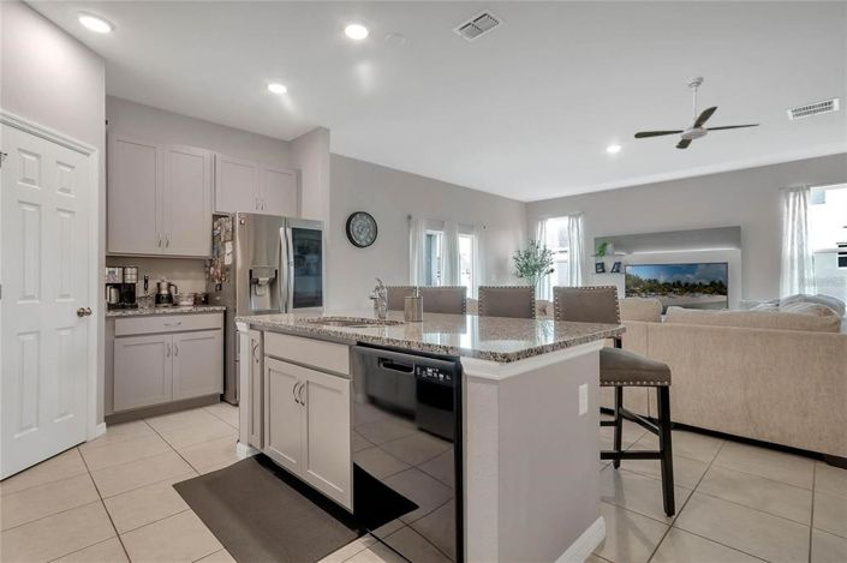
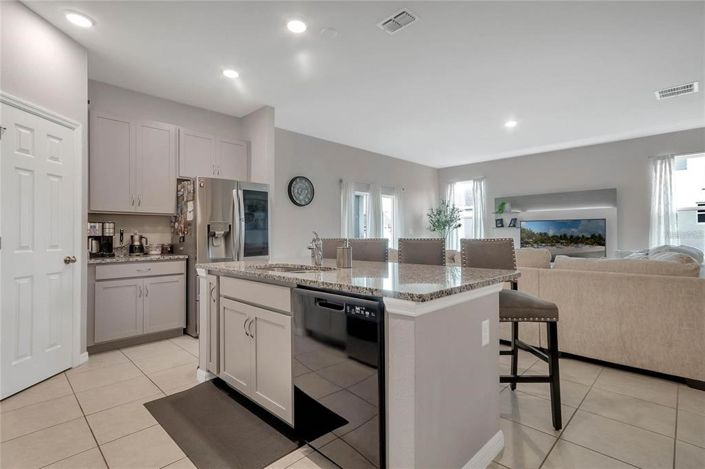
- ceiling fan [633,76,759,150]
